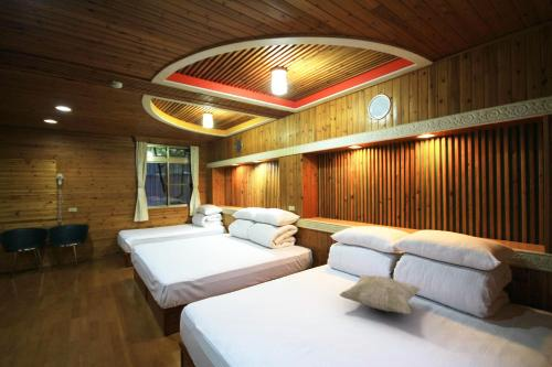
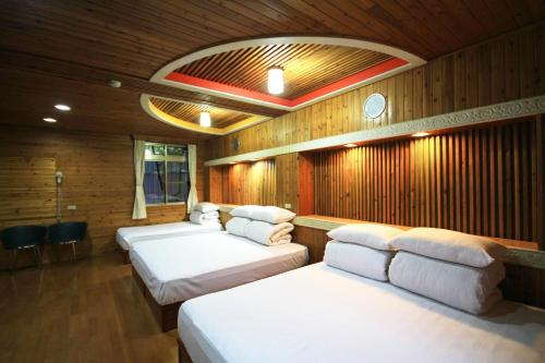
- decorative pillow [338,273,423,315]
